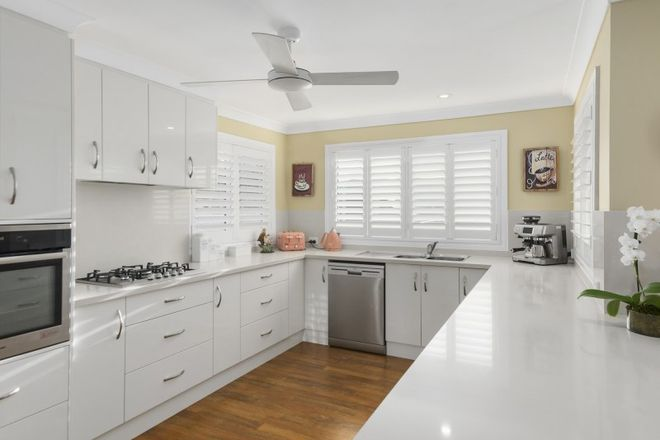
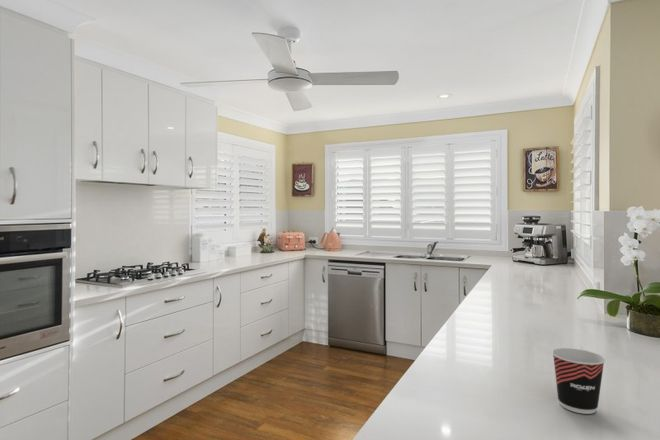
+ cup [551,347,606,415]
